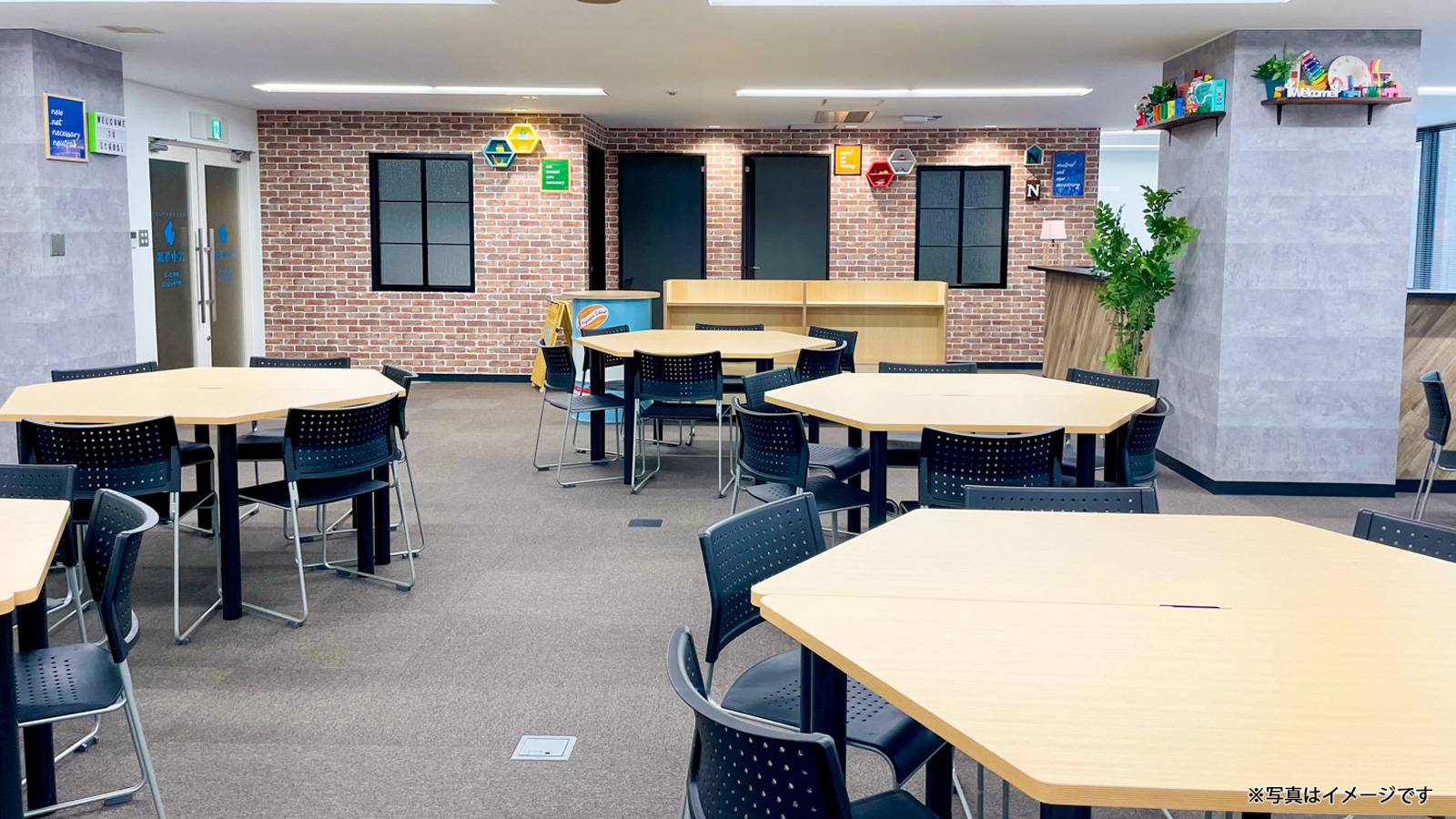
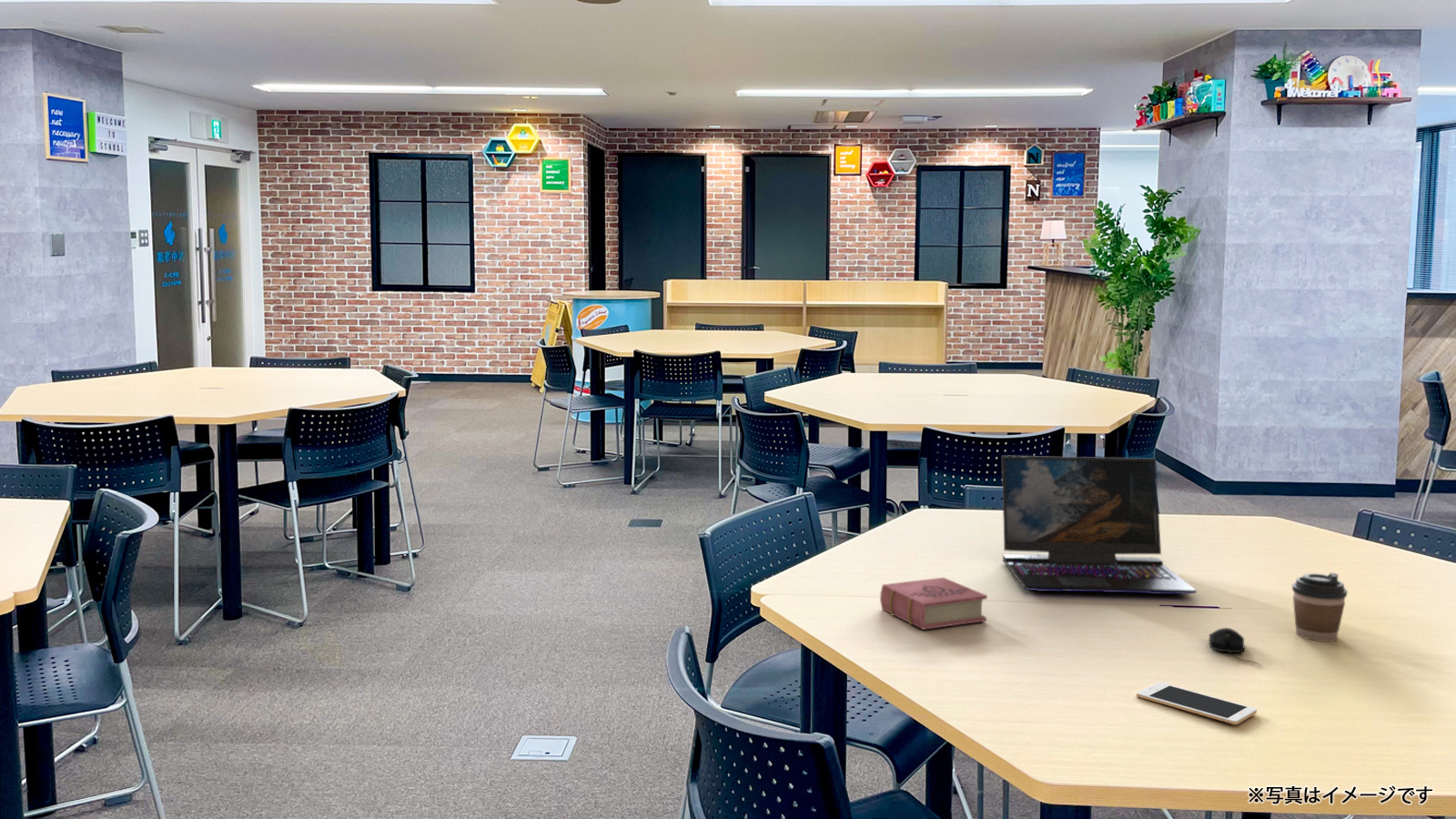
+ laptop [1001,455,1198,595]
+ book [879,577,988,631]
+ computer mouse [1208,627,1263,667]
+ coffee cup [1291,571,1349,642]
+ cell phone [1136,682,1258,725]
